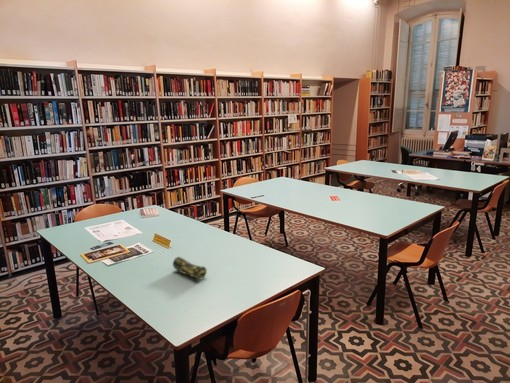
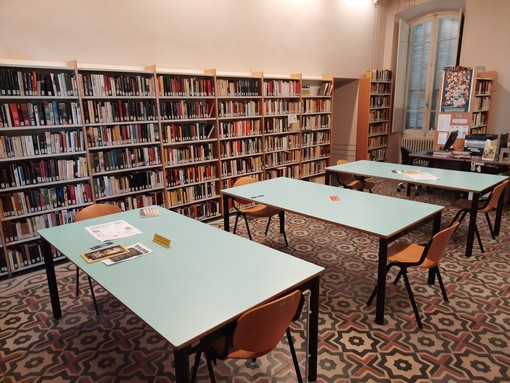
- pencil case [172,256,208,280]
